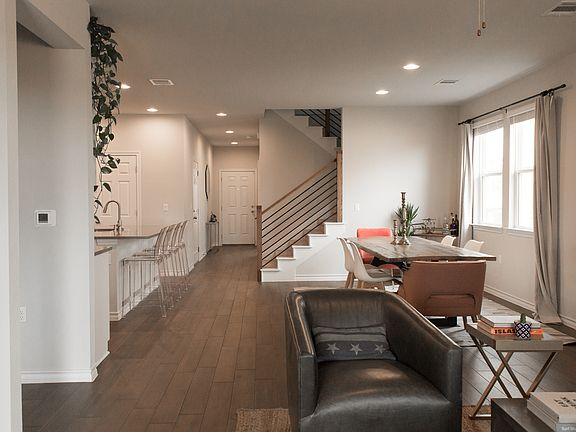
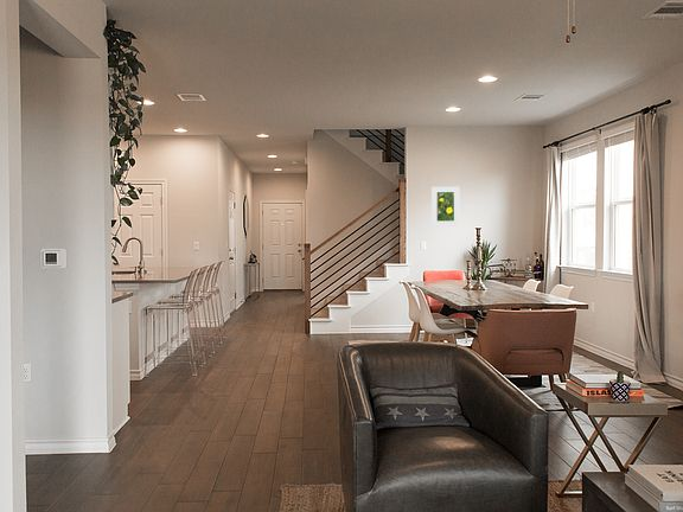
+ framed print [430,186,460,228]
